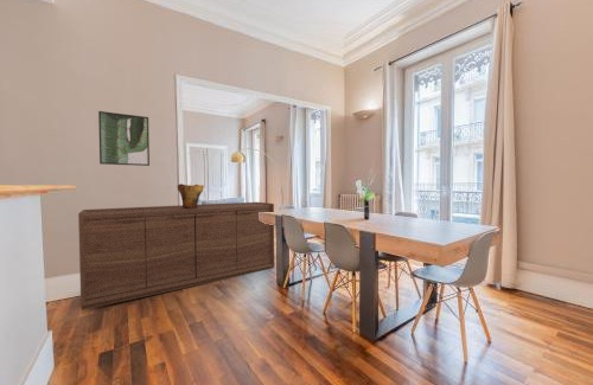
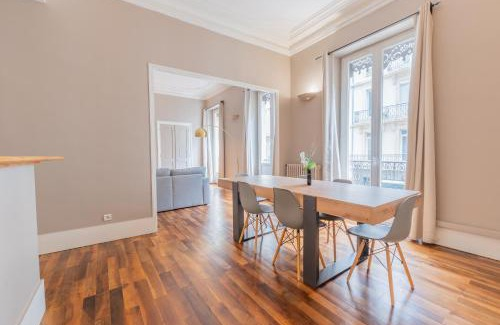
- decorative urn [177,182,205,208]
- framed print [97,110,151,167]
- sideboard [77,201,275,312]
